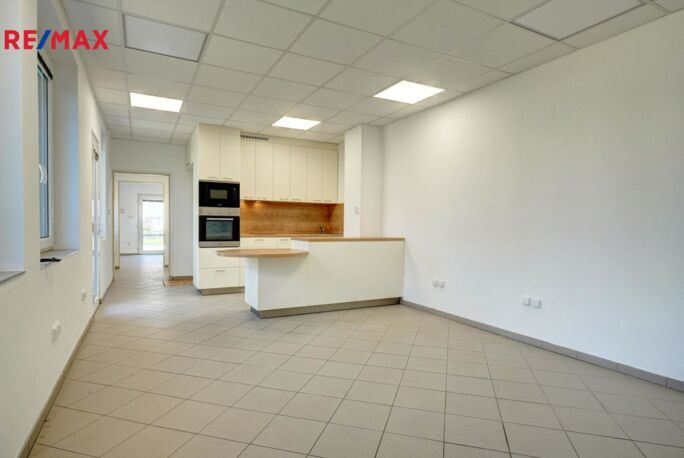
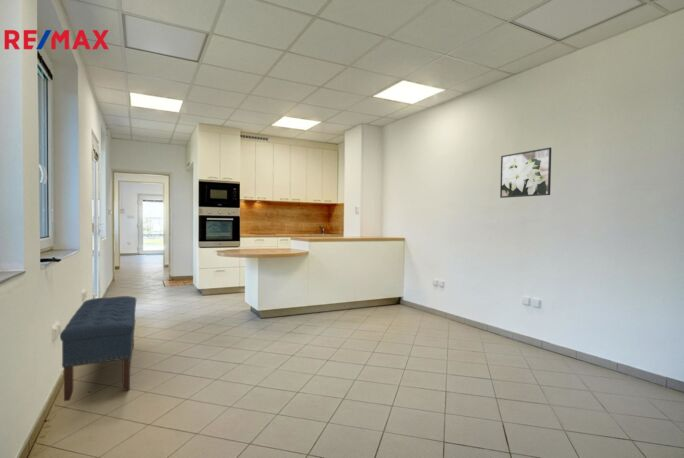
+ bench [59,295,137,402]
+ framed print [499,147,552,199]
